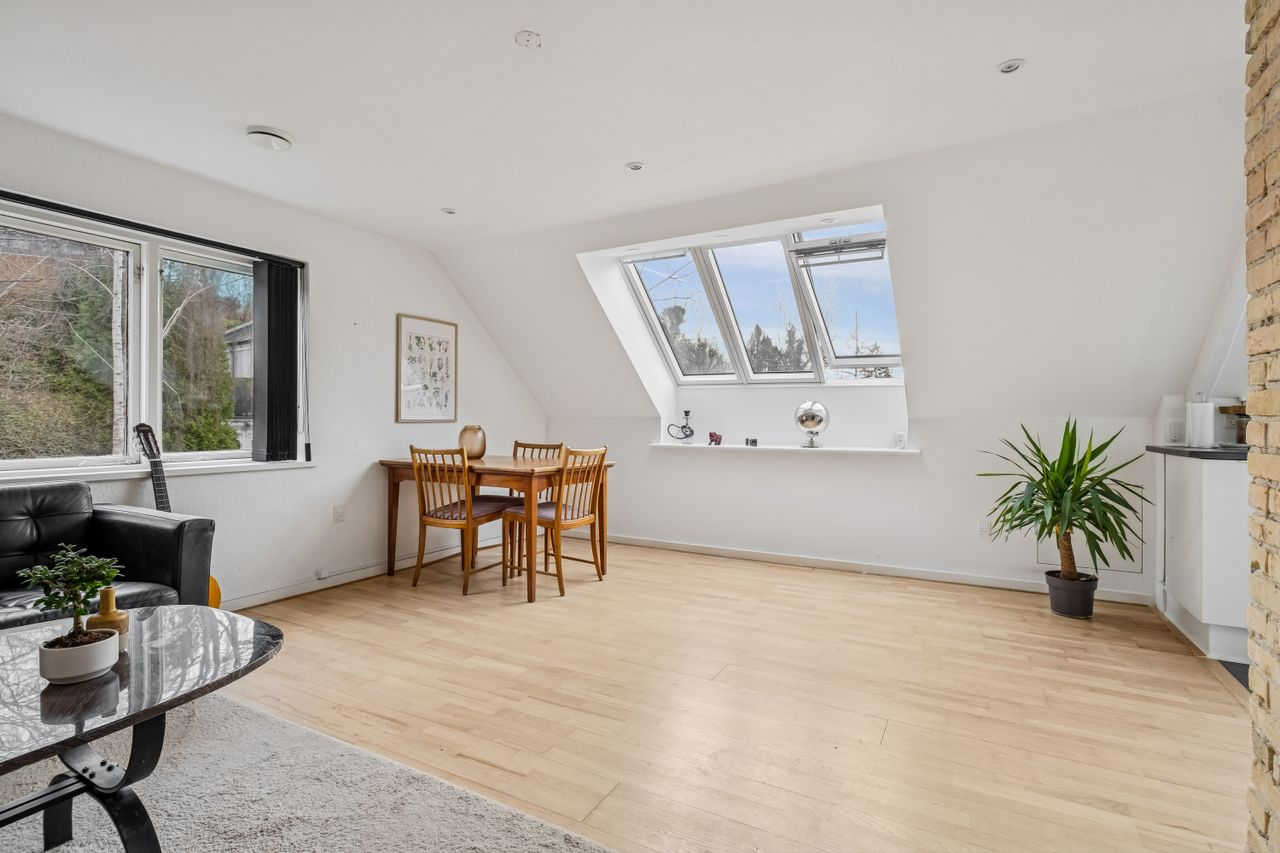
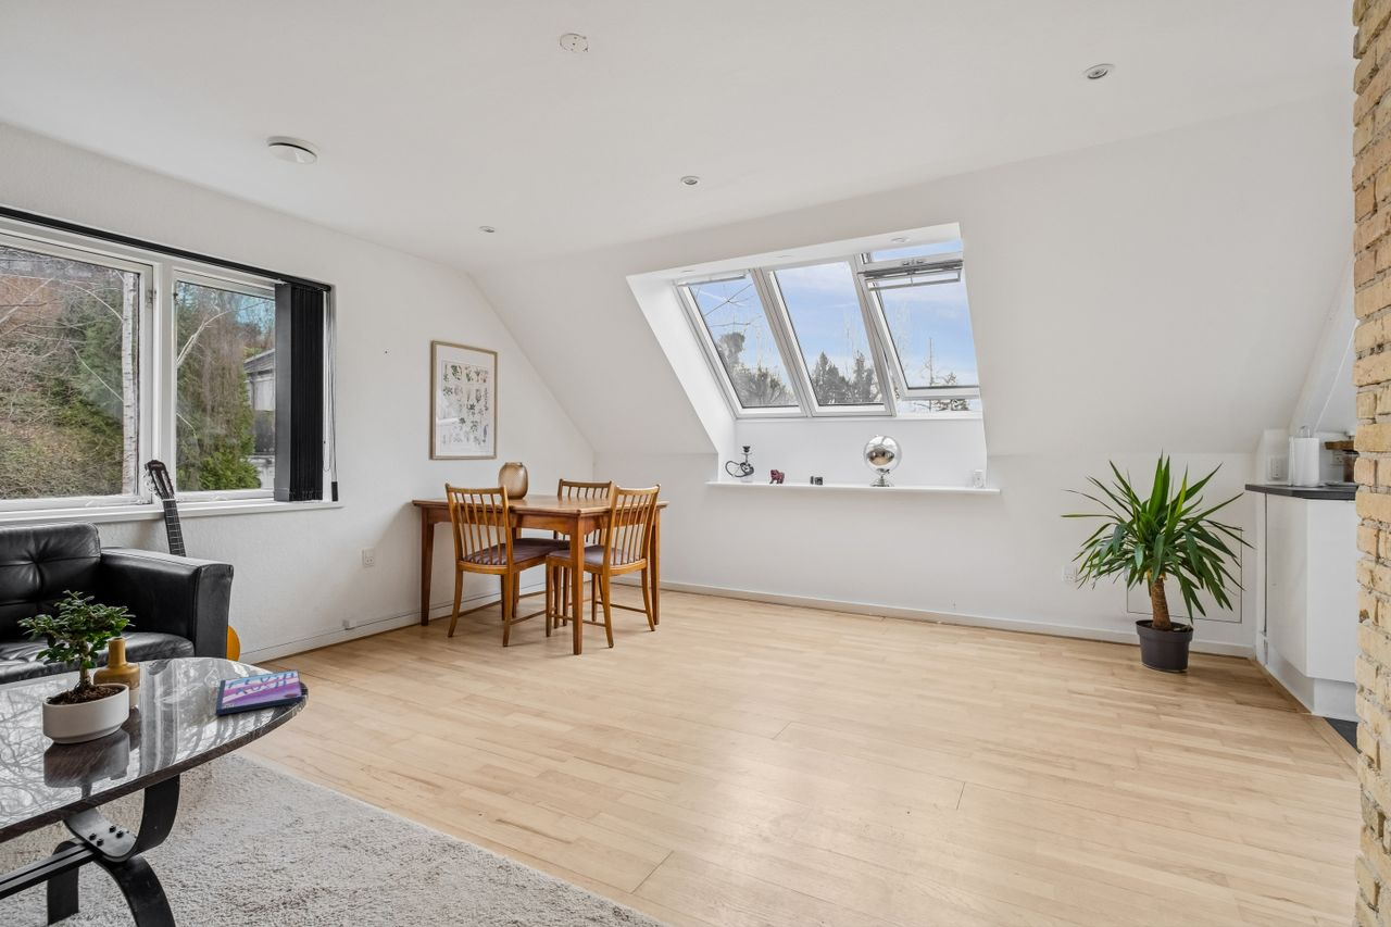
+ video game case [214,668,303,716]
